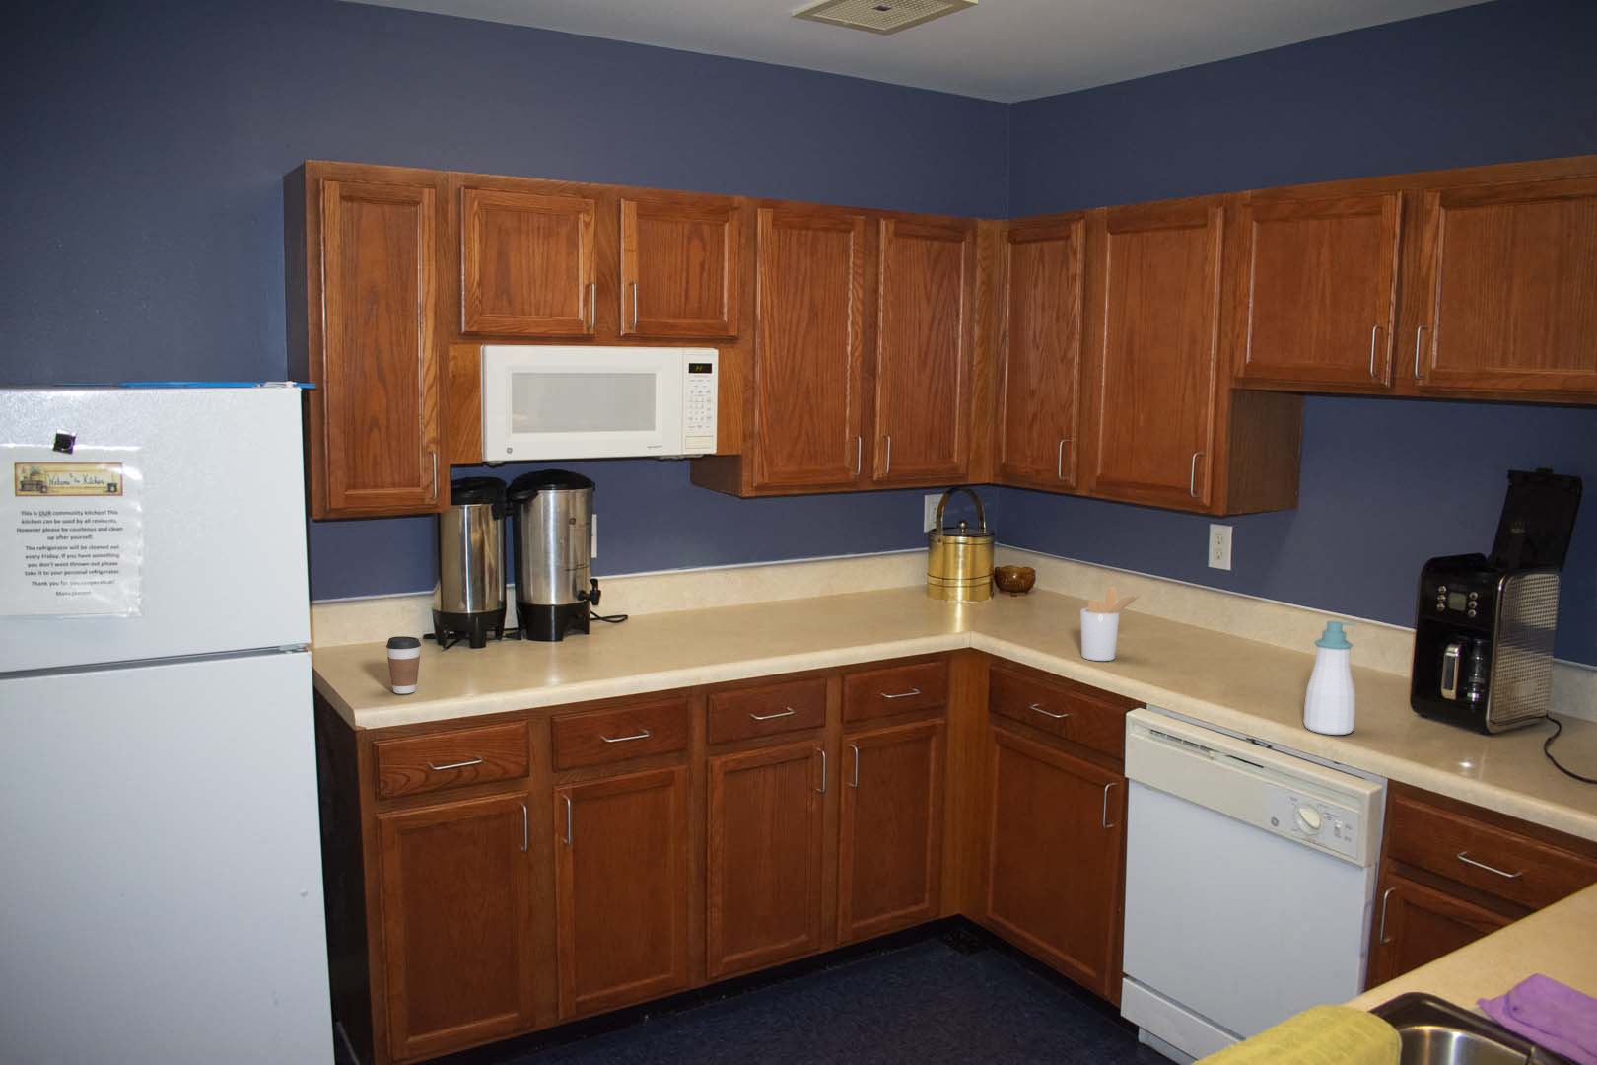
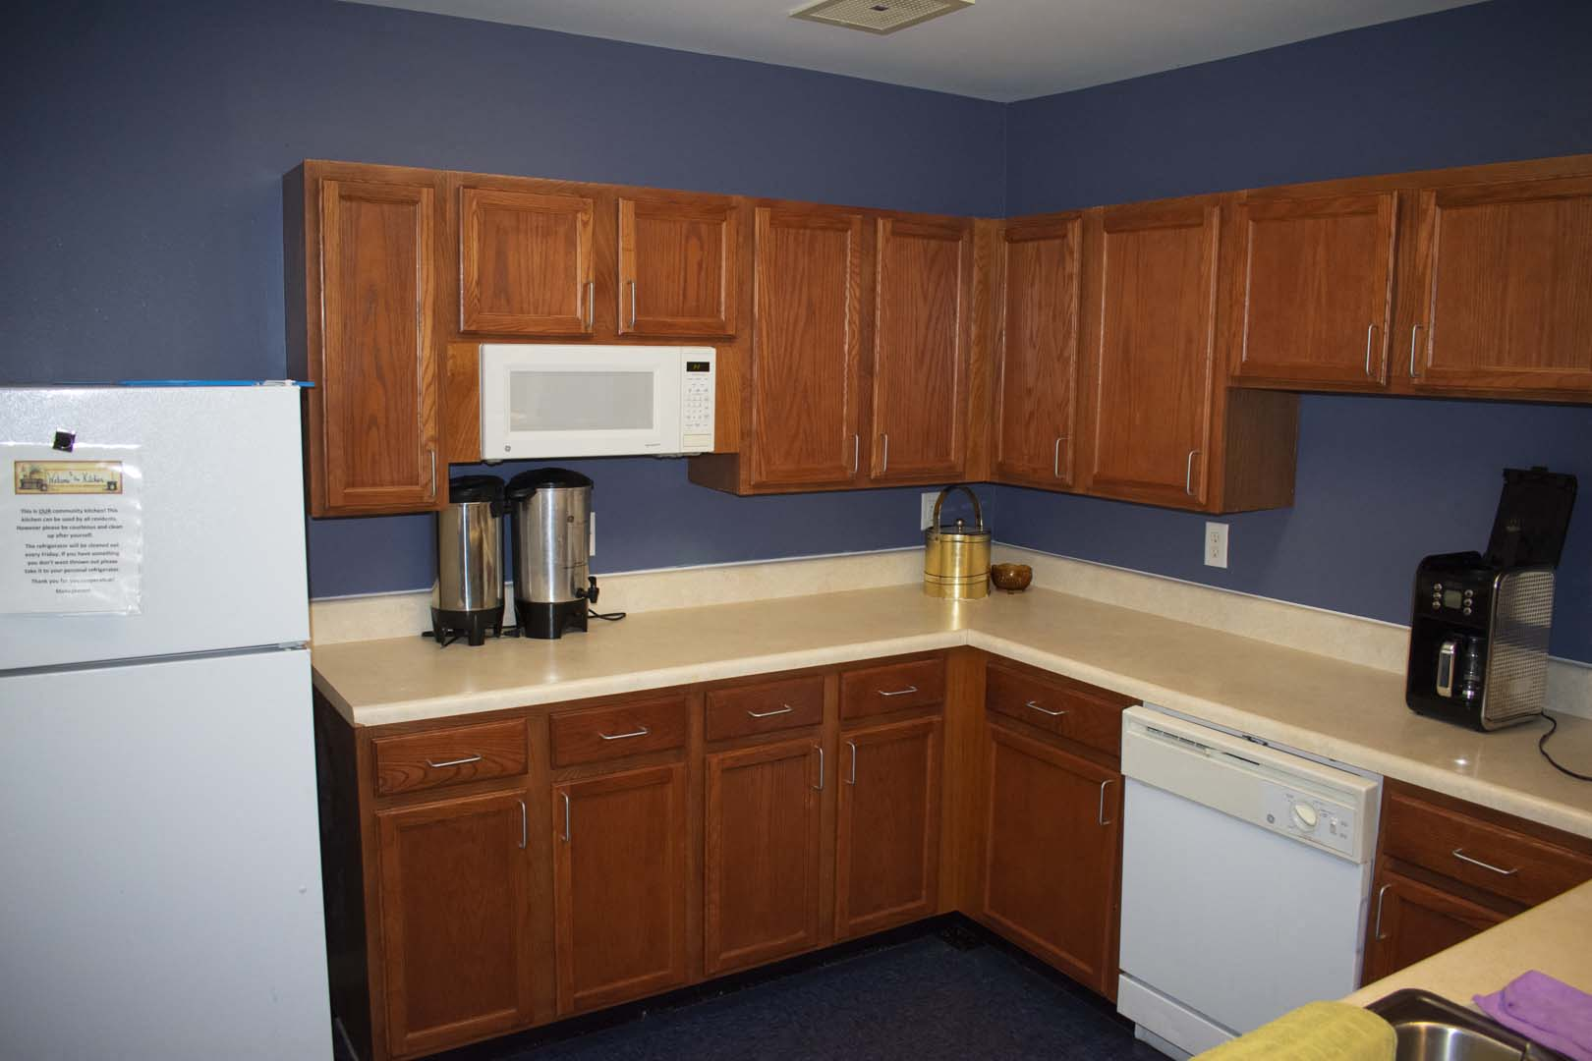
- utensil holder [1079,585,1142,662]
- coffee cup [385,635,422,695]
- soap bottle [1302,620,1357,736]
